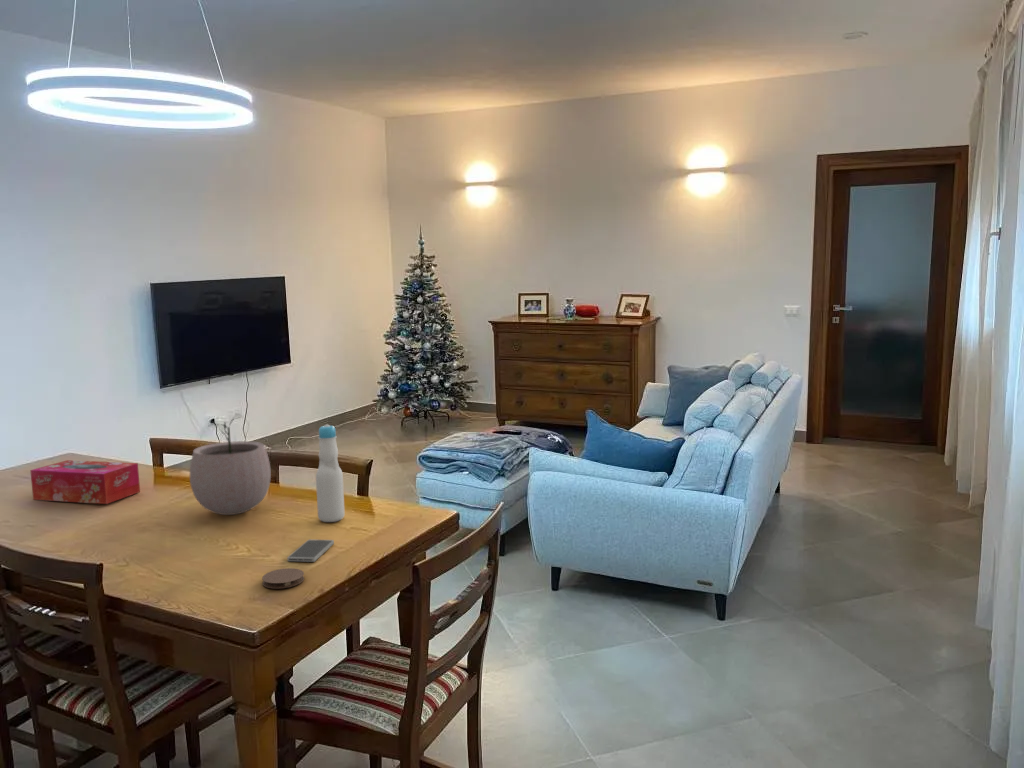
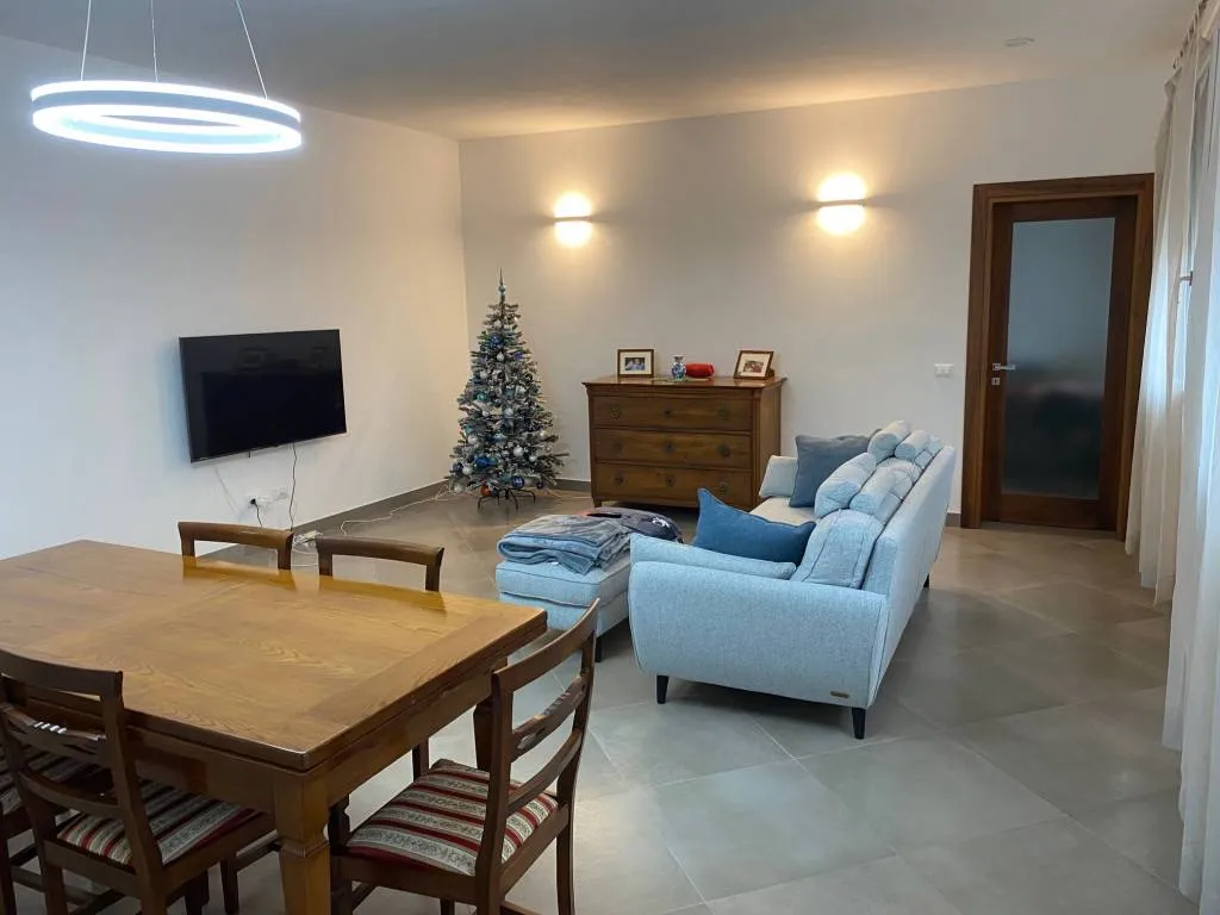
- smartphone [286,538,335,563]
- plant pot [189,417,272,516]
- coaster [261,567,305,590]
- bottle [315,424,346,523]
- tissue box [29,459,141,505]
